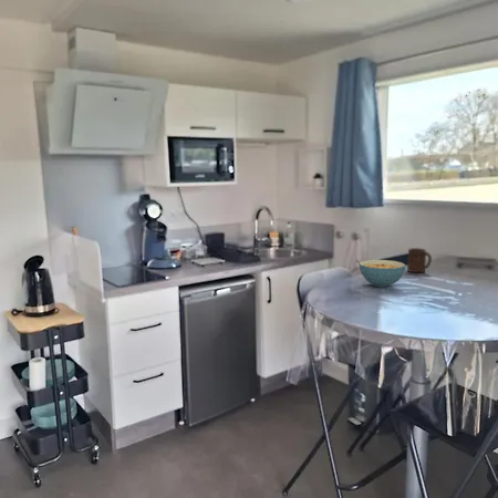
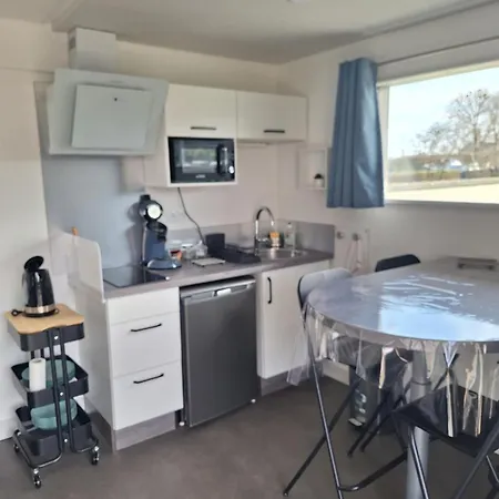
- cereal bowl [357,259,407,288]
- cup [406,247,433,273]
